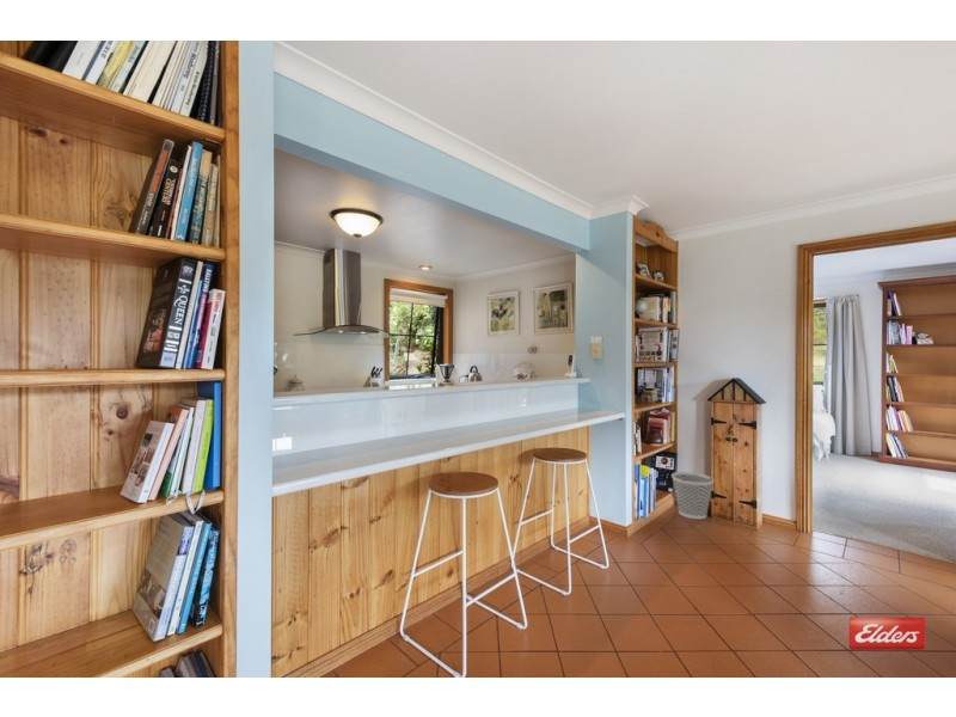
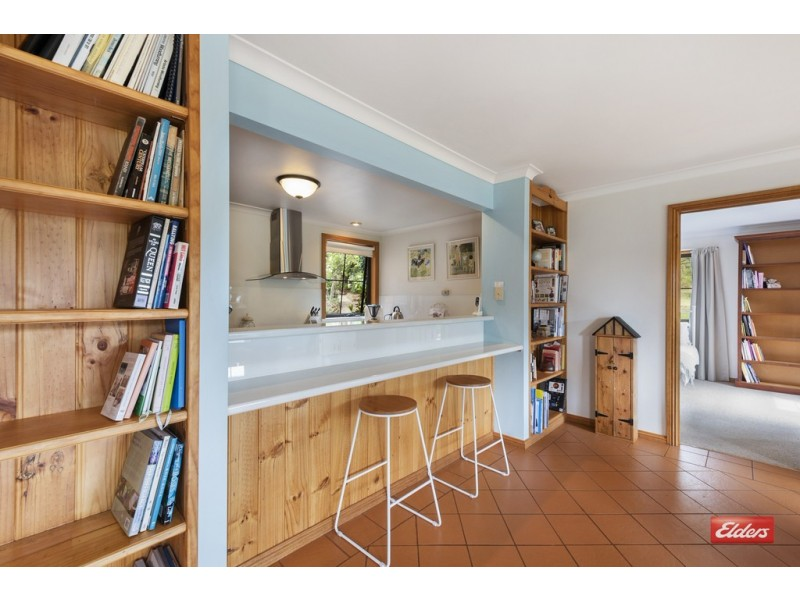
- wastebasket [670,471,715,520]
